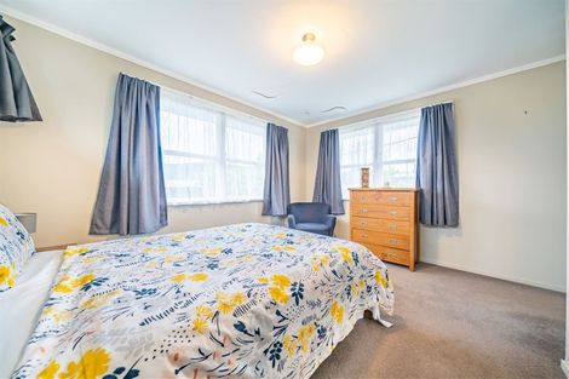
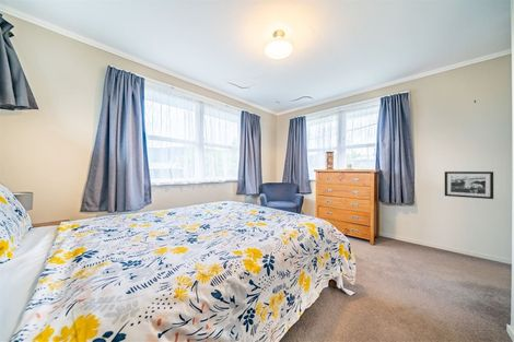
+ picture frame [444,170,494,200]
